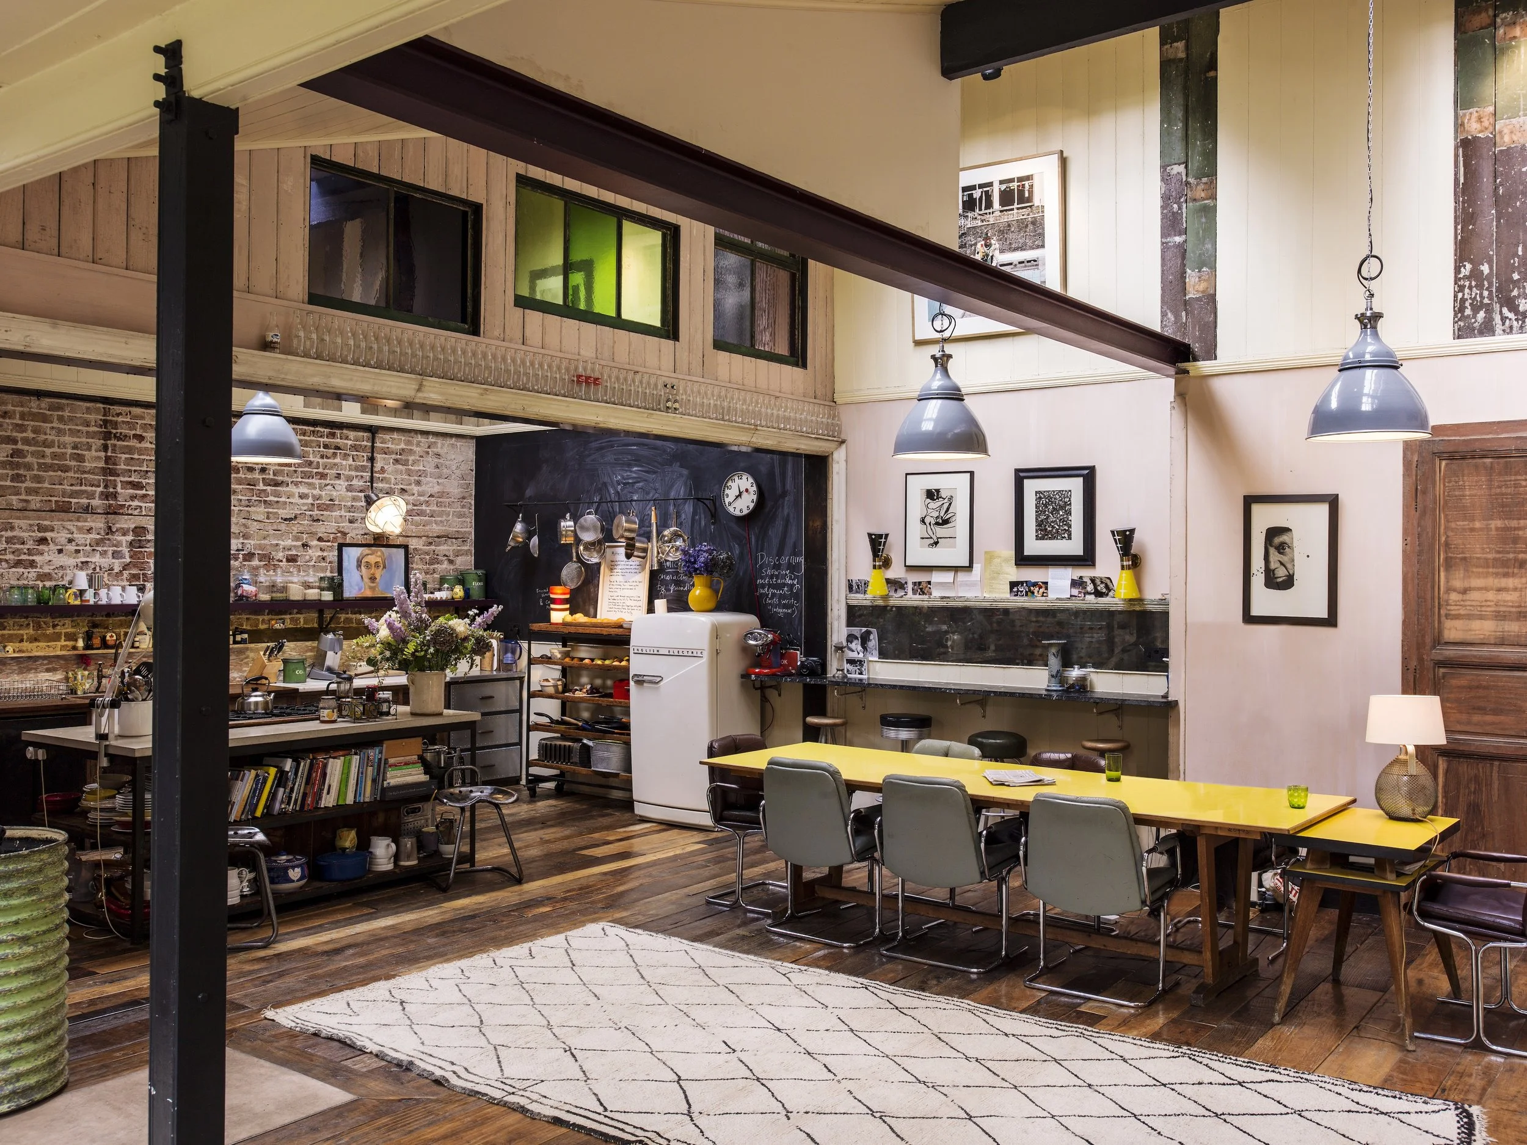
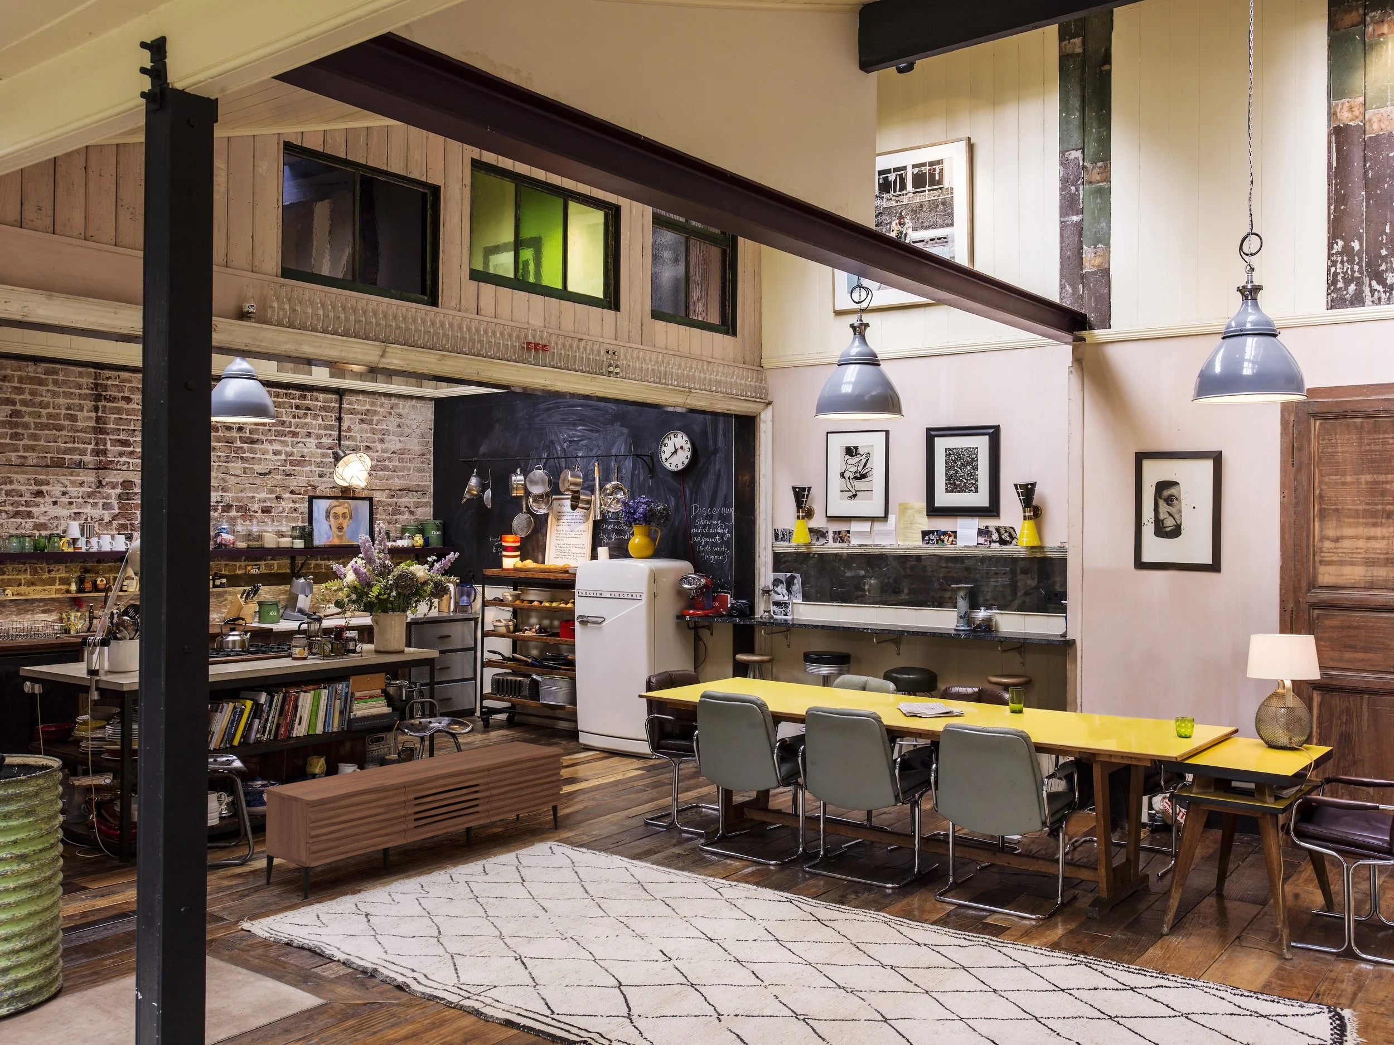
+ sideboard [263,741,564,899]
